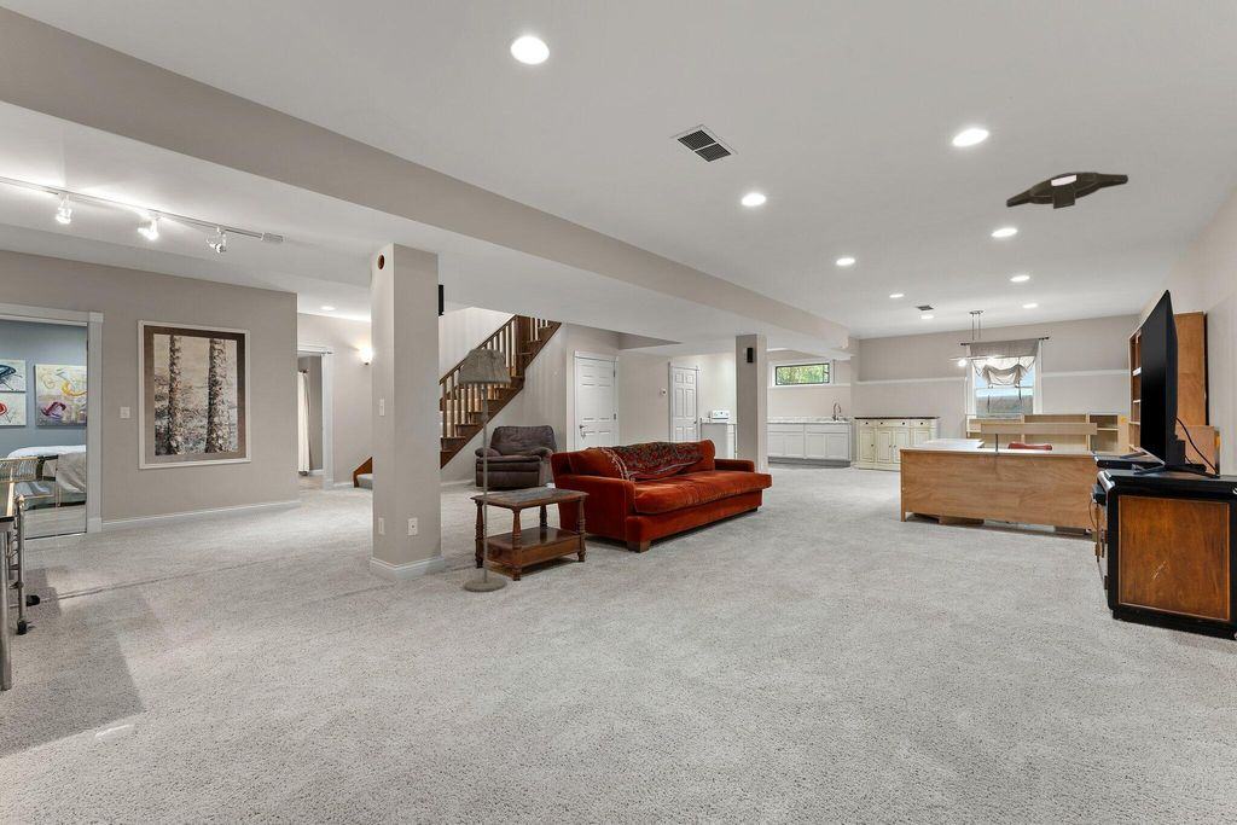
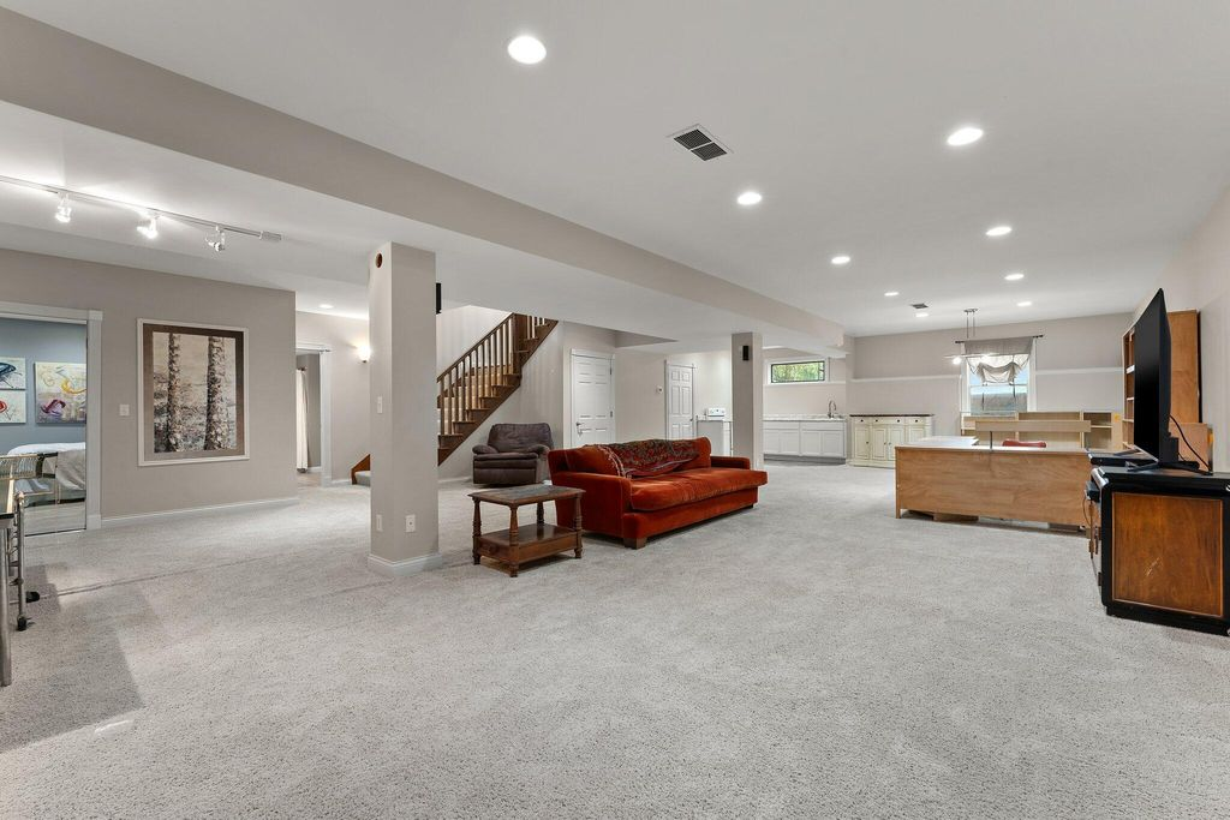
- ceiling light [1005,170,1129,210]
- floor lamp [457,348,512,593]
